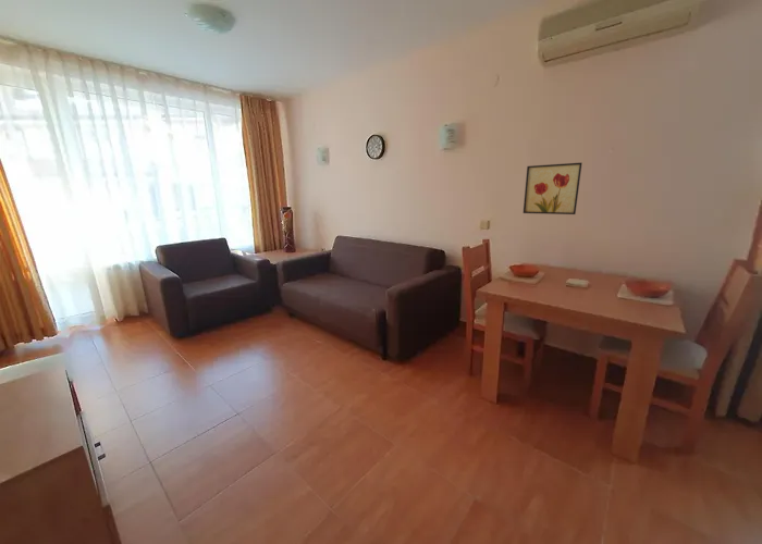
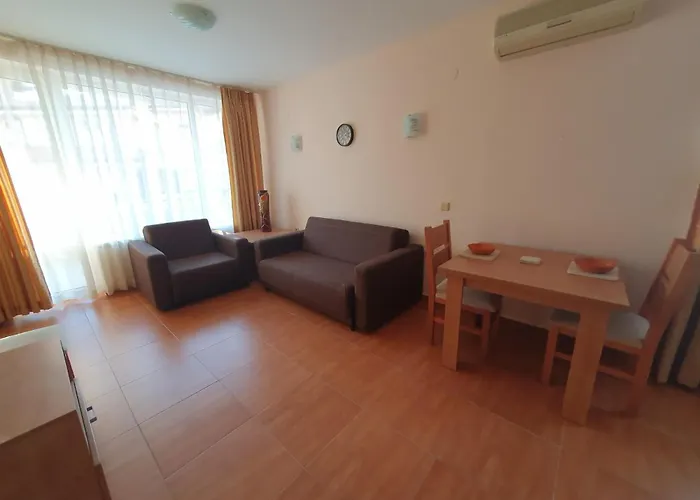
- wall art [523,162,582,215]
